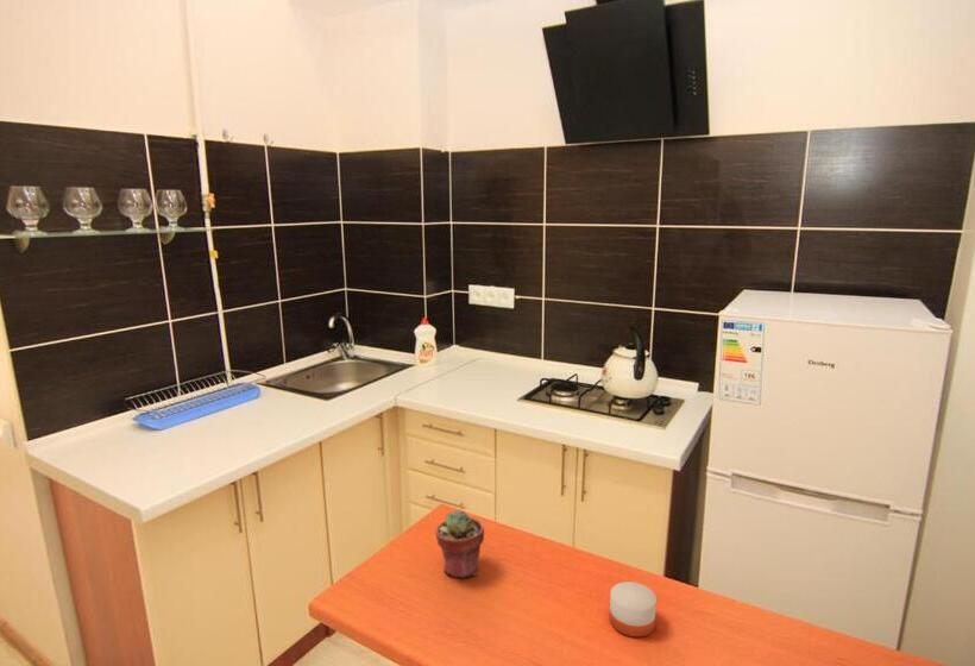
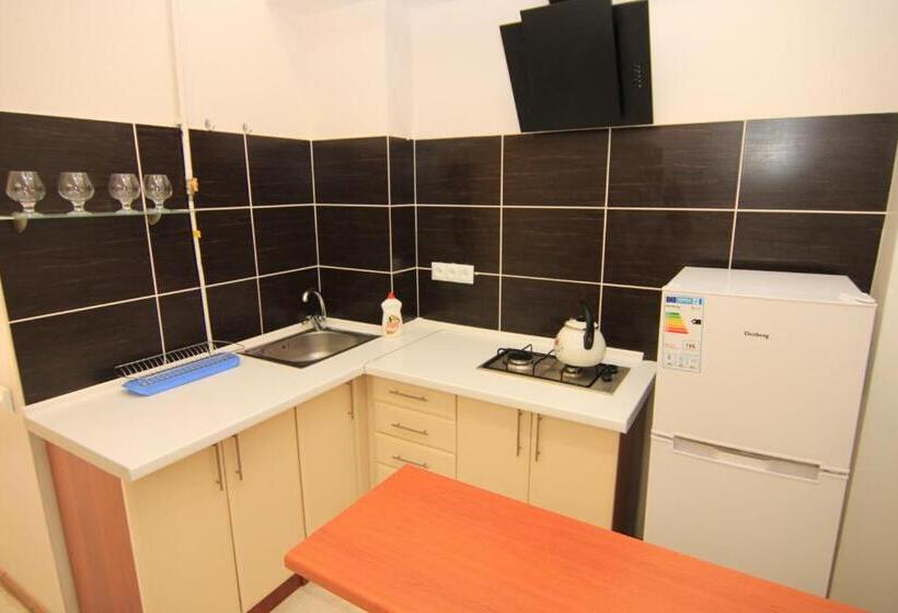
- candle [609,580,658,637]
- potted succulent [435,509,485,579]
